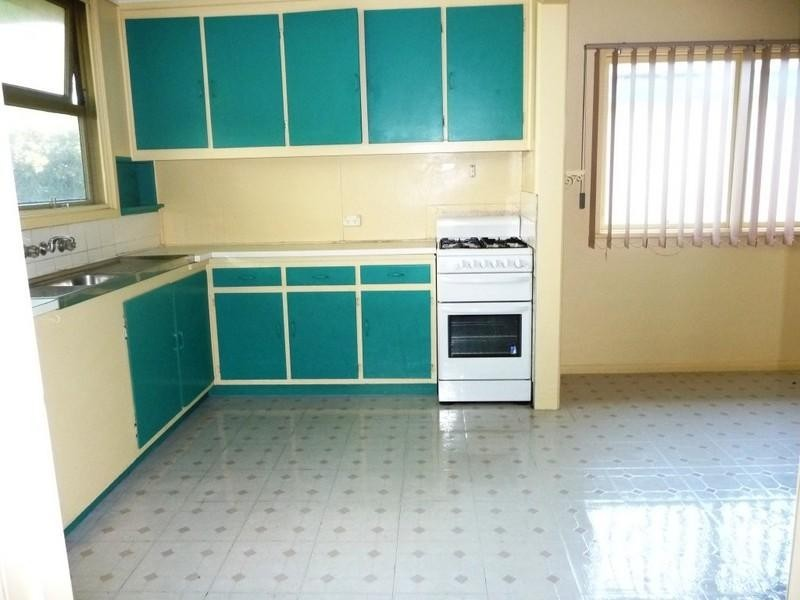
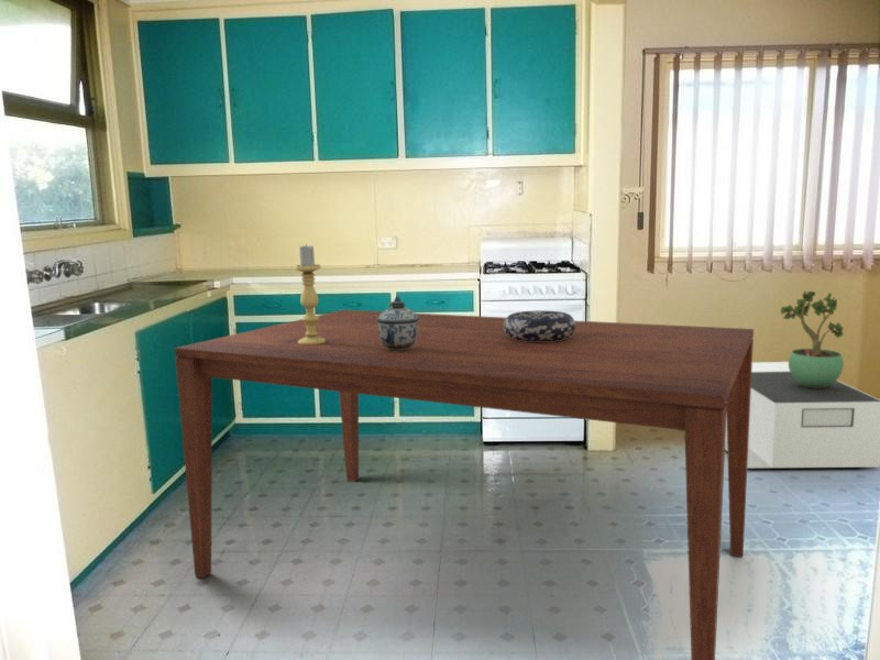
+ dining table [174,309,755,660]
+ potted plant [780,290,845,388]
+ lidded jar [376,295,420,351]
+ decorative bowl [504,310,575,341]
+ candle holder [294,242,326,345]
+ architectural model [725,361,880,470]
